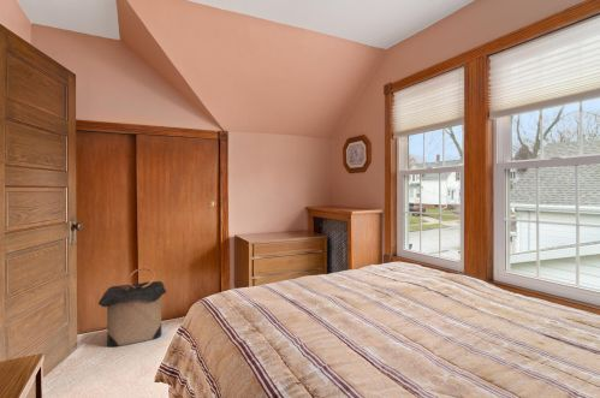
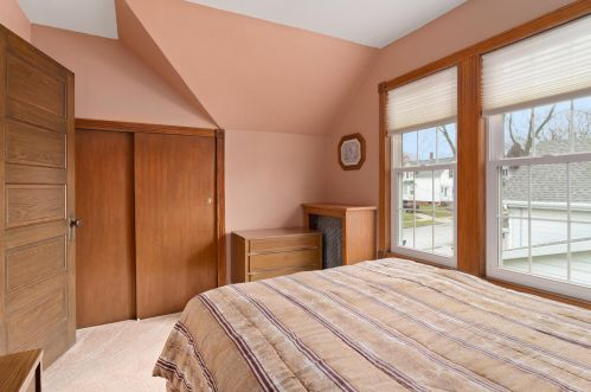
- laundry hamper [97,267,167,347]
